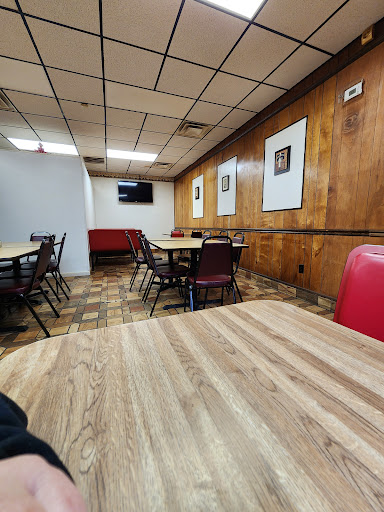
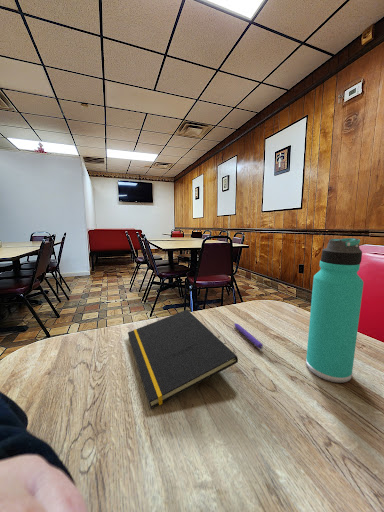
+ notepad [127,309,239,410]
+ pen [233,322,264,350]
+ thermos bottle [305,237,365,384]
